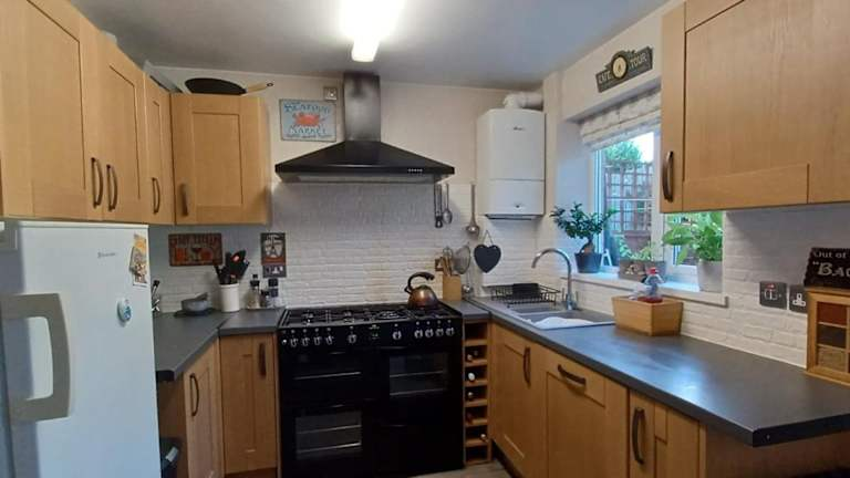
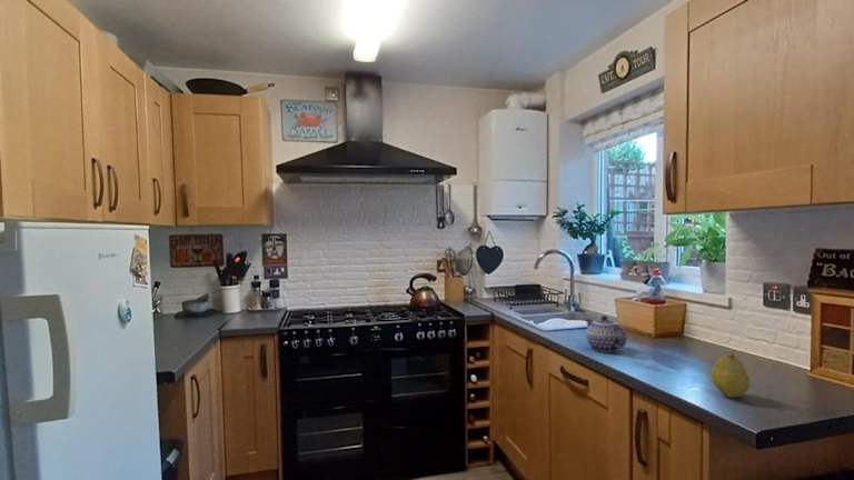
+ fruit [709,352,751,399]
+ teapot [584,314,628,353]
